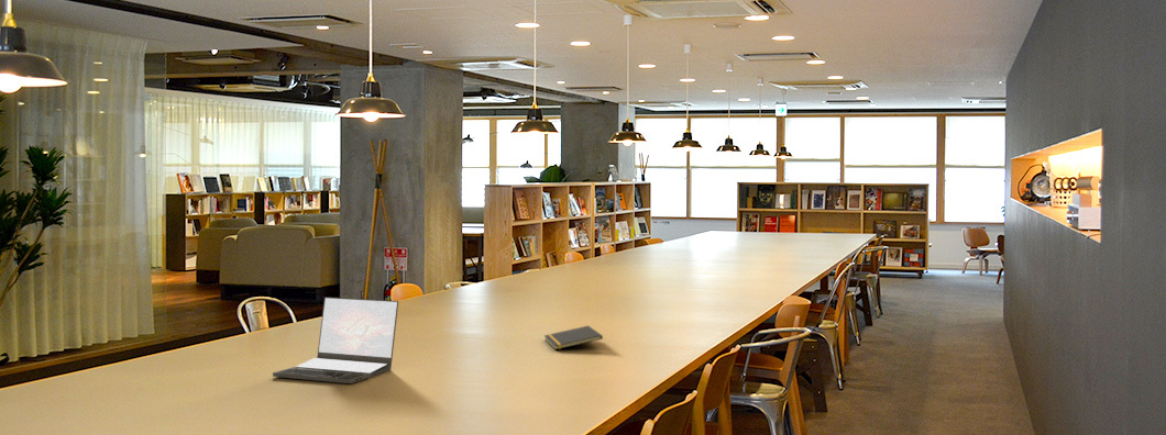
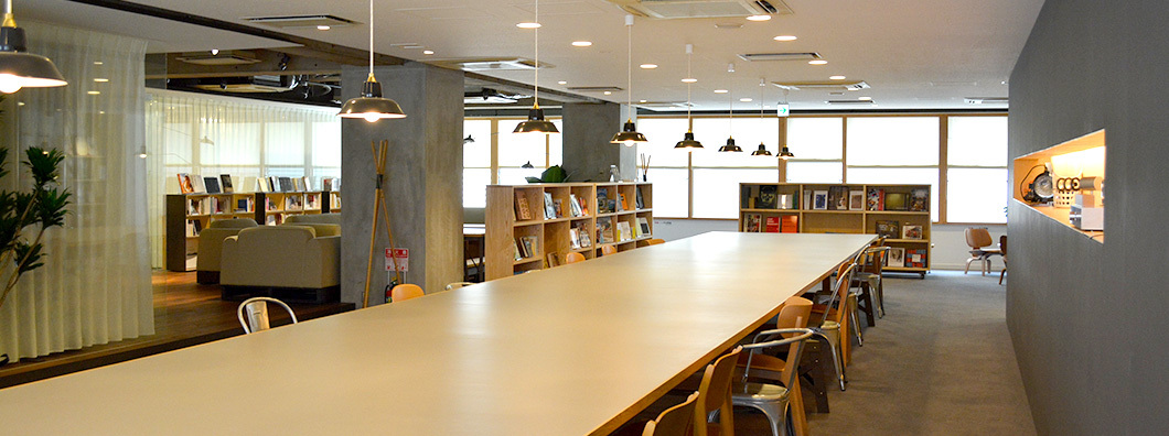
- laptop [272,297,399,384]
- notepad [543,325,604,350]
